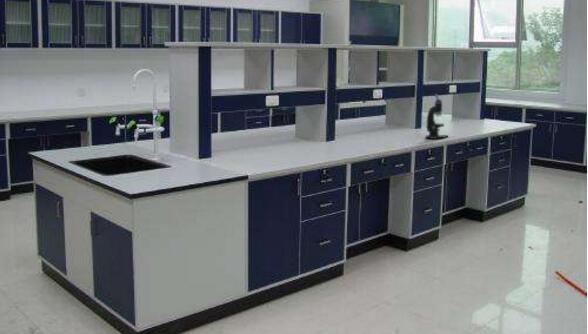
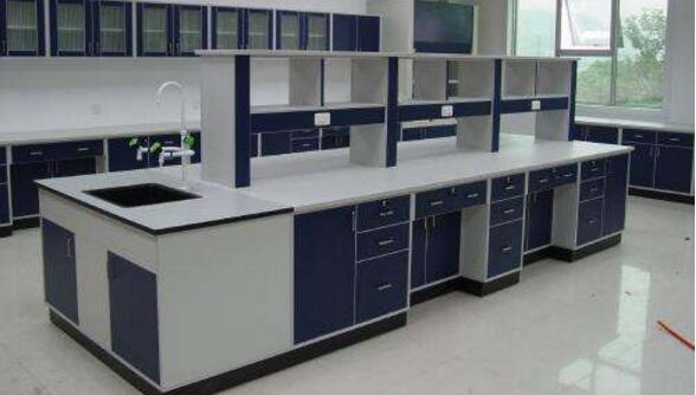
- microscope [425,93,449,139]
